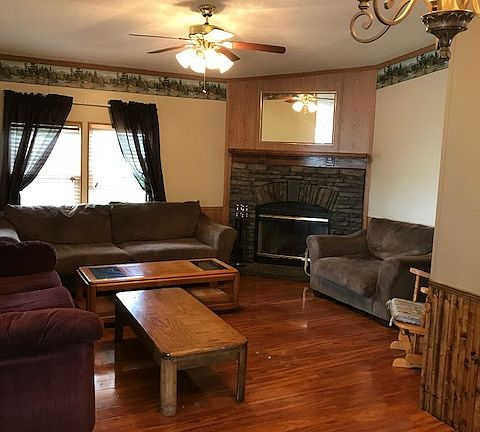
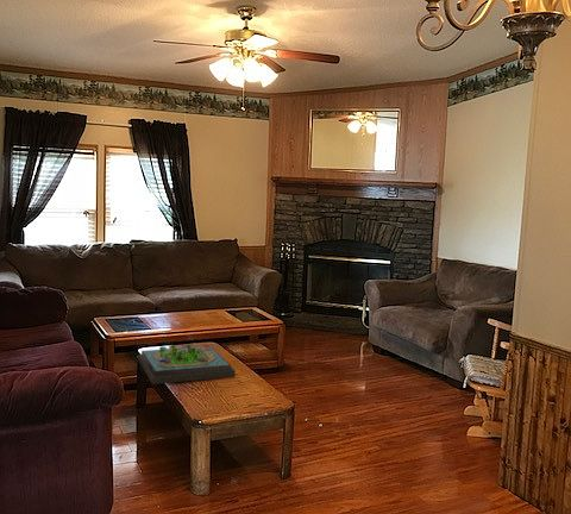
+ board game [137,344,237,386]
